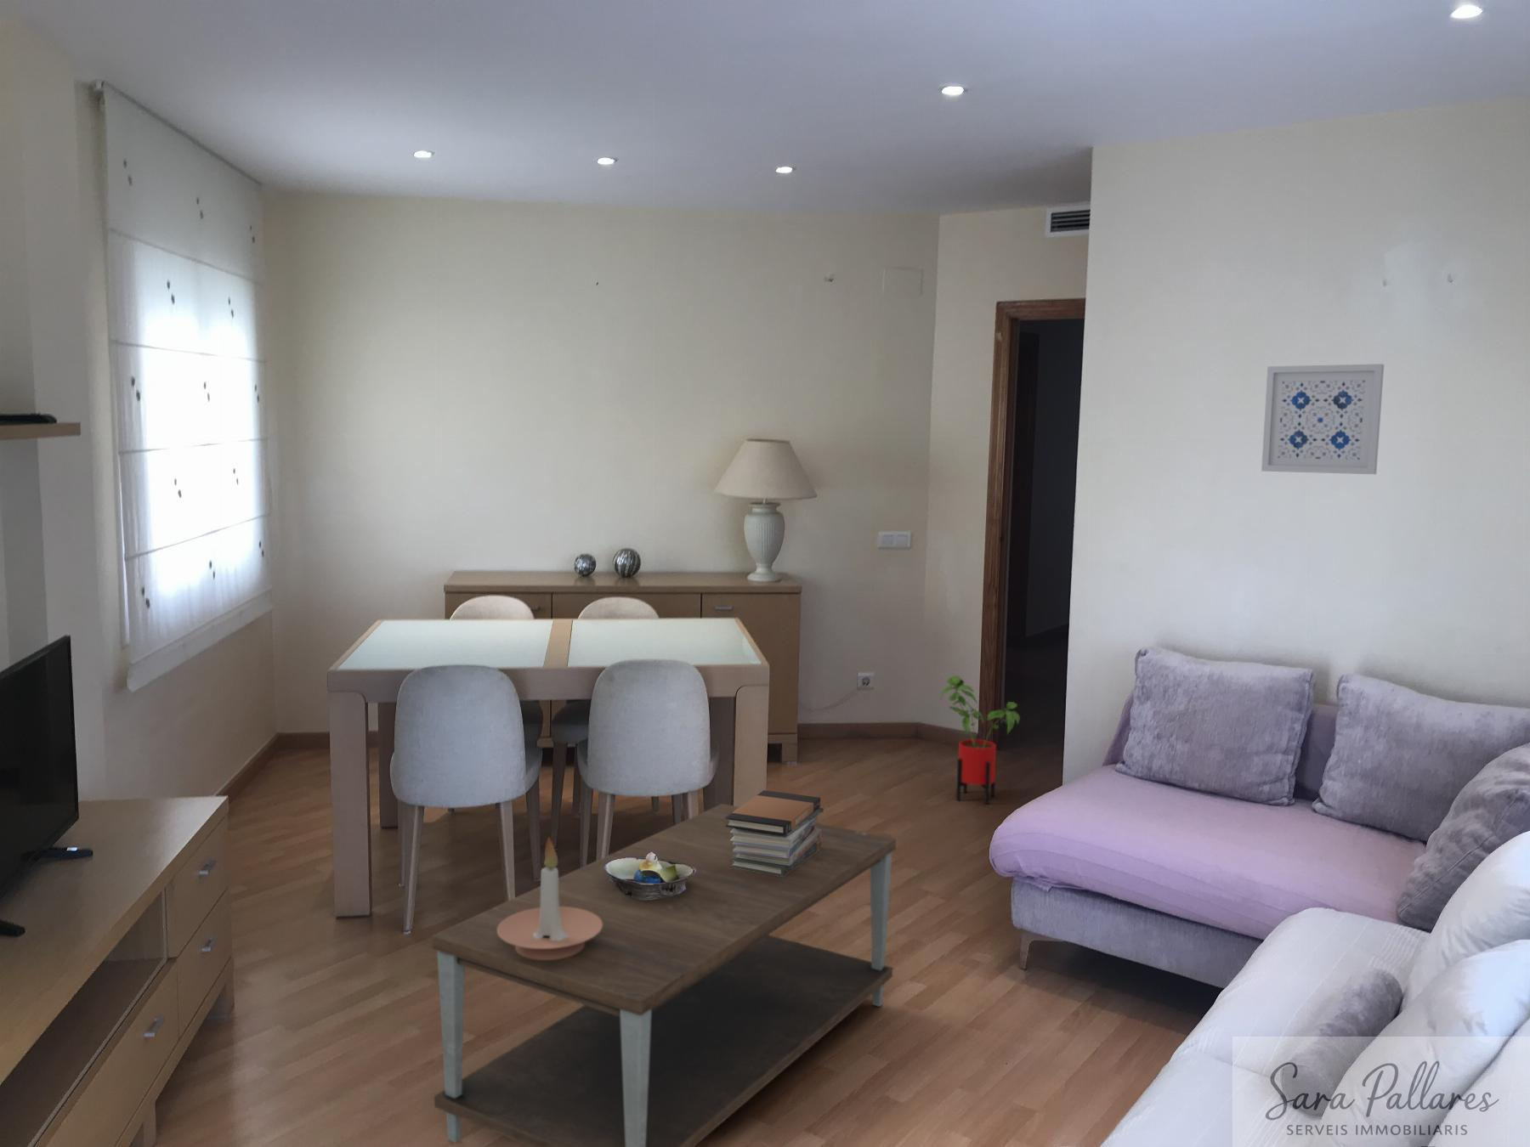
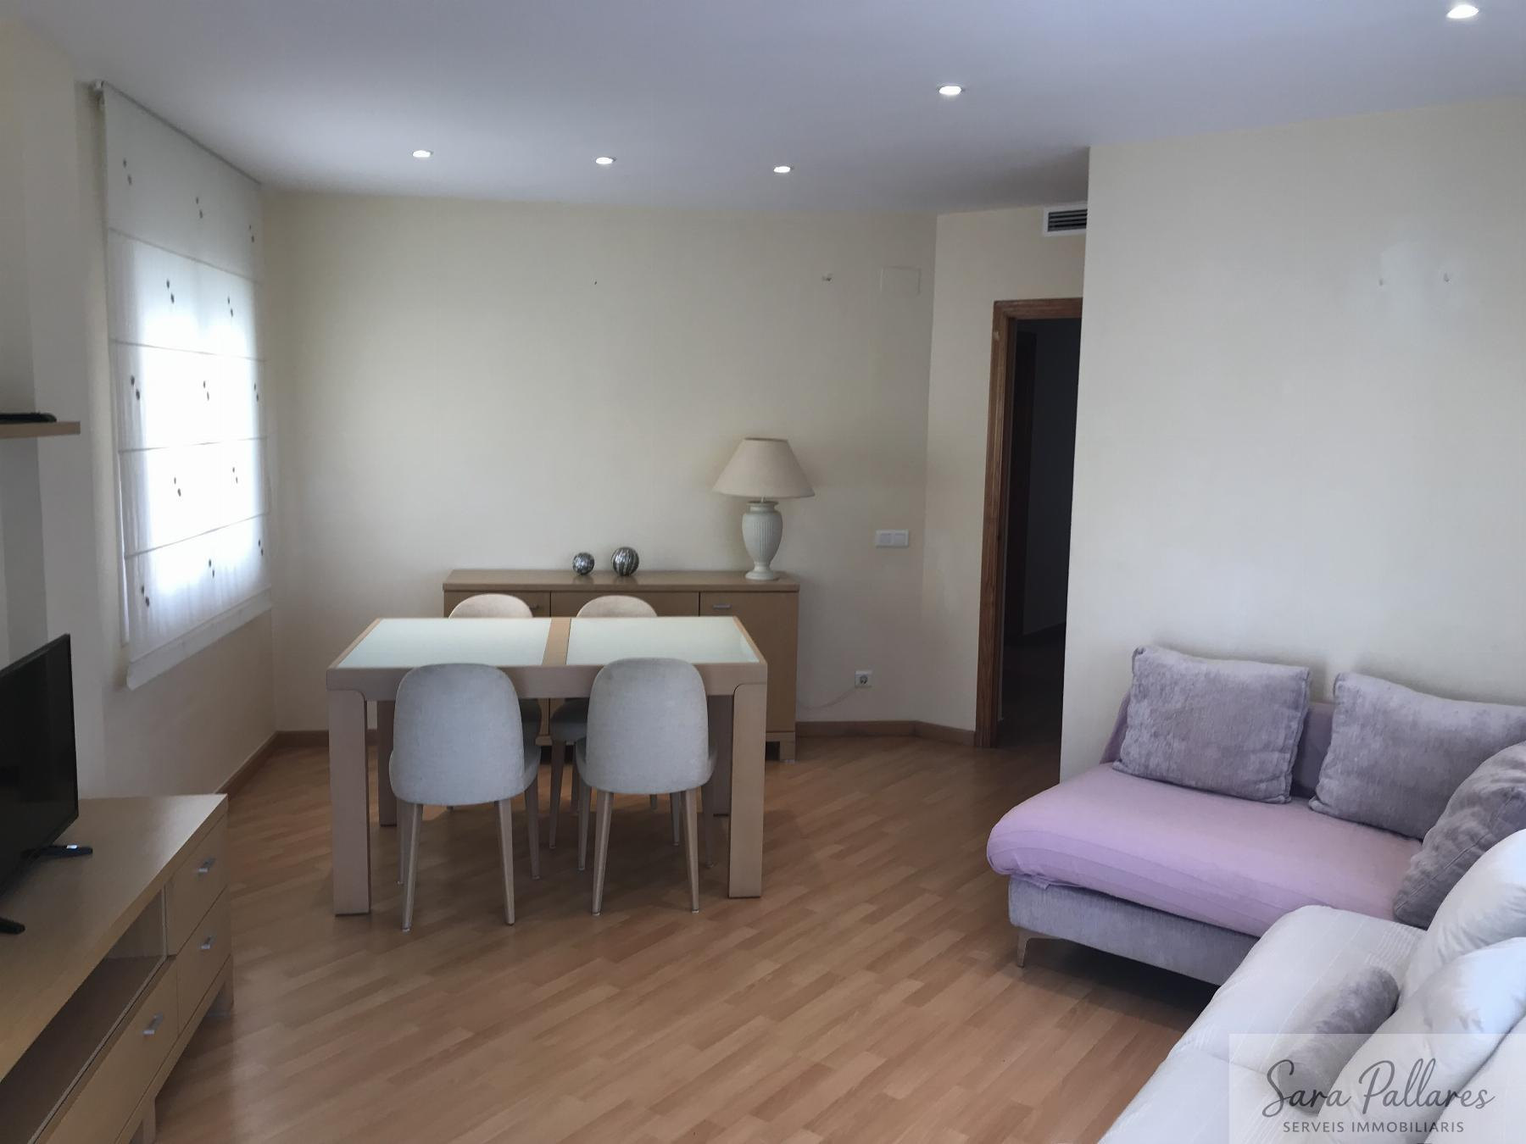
- candle holder [498,837,602,960]
- book stack [725,789,824,877]
- decorative bowl [605,852,696,900]
- house plant [940,675,1020,805]
- coffee table [431,802,896,1147]
- wall art [1260,363,1384,475]
